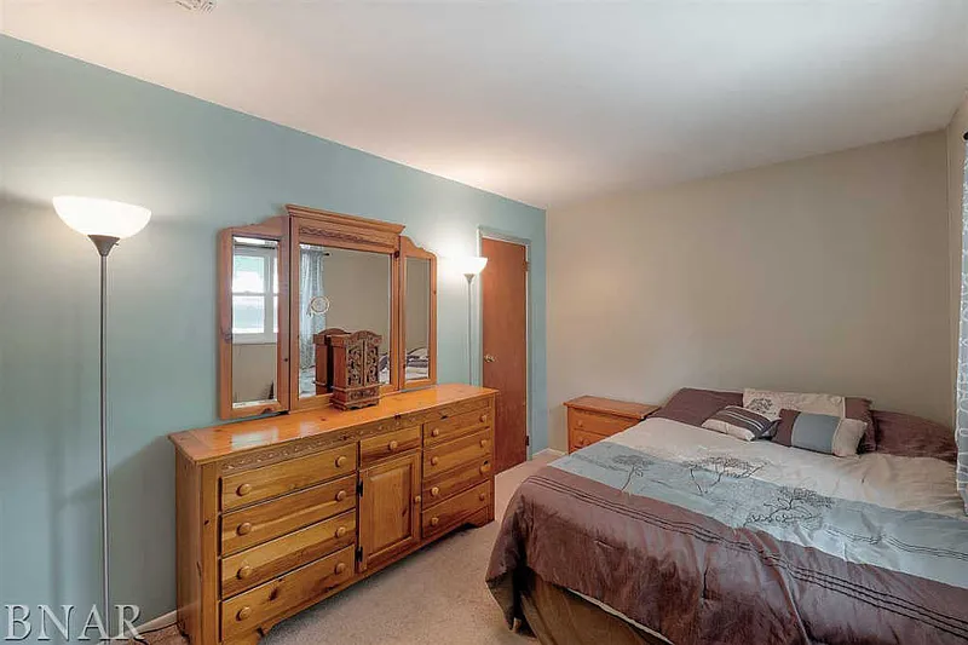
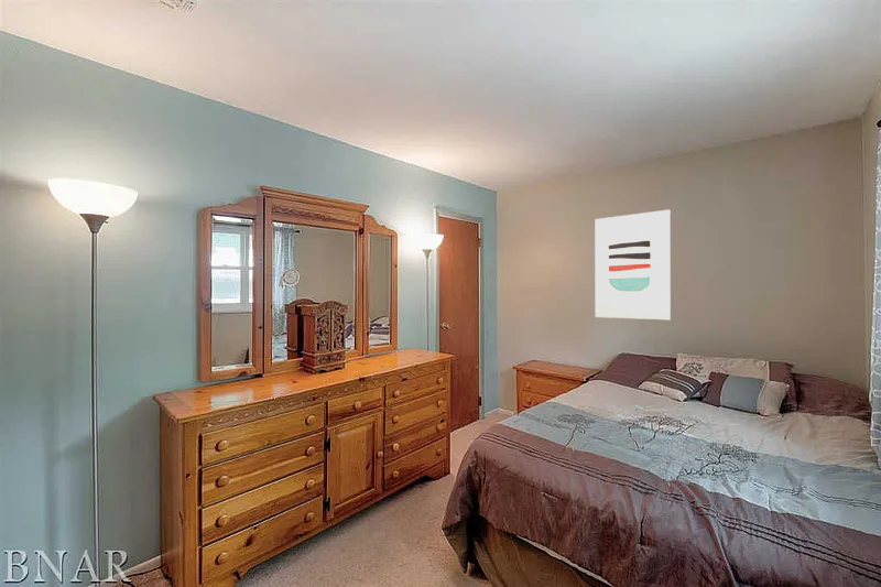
+ wall art [594,208,672,320]
